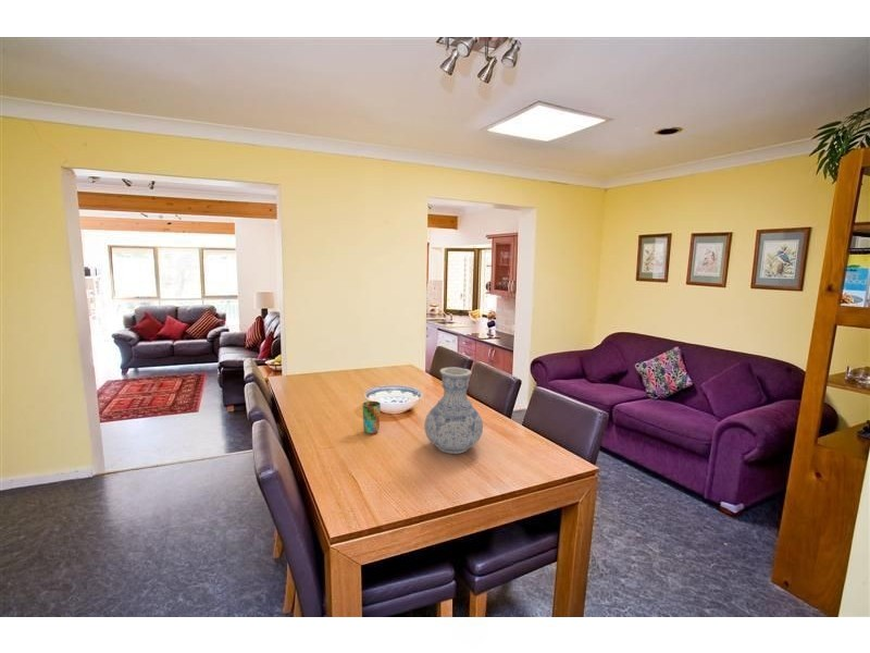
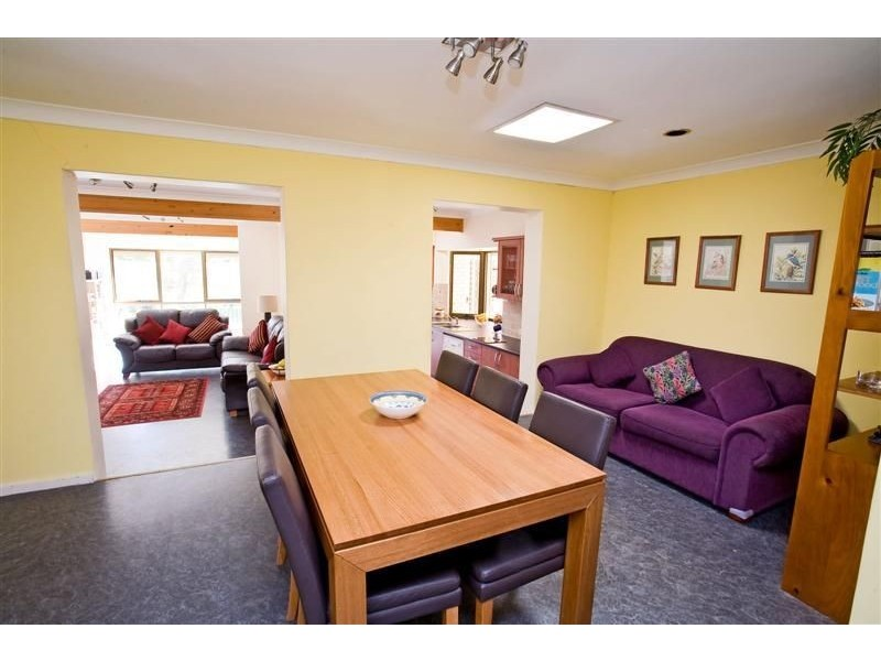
- cup [361,401,382,435]
- vase [424,366,484,455]
